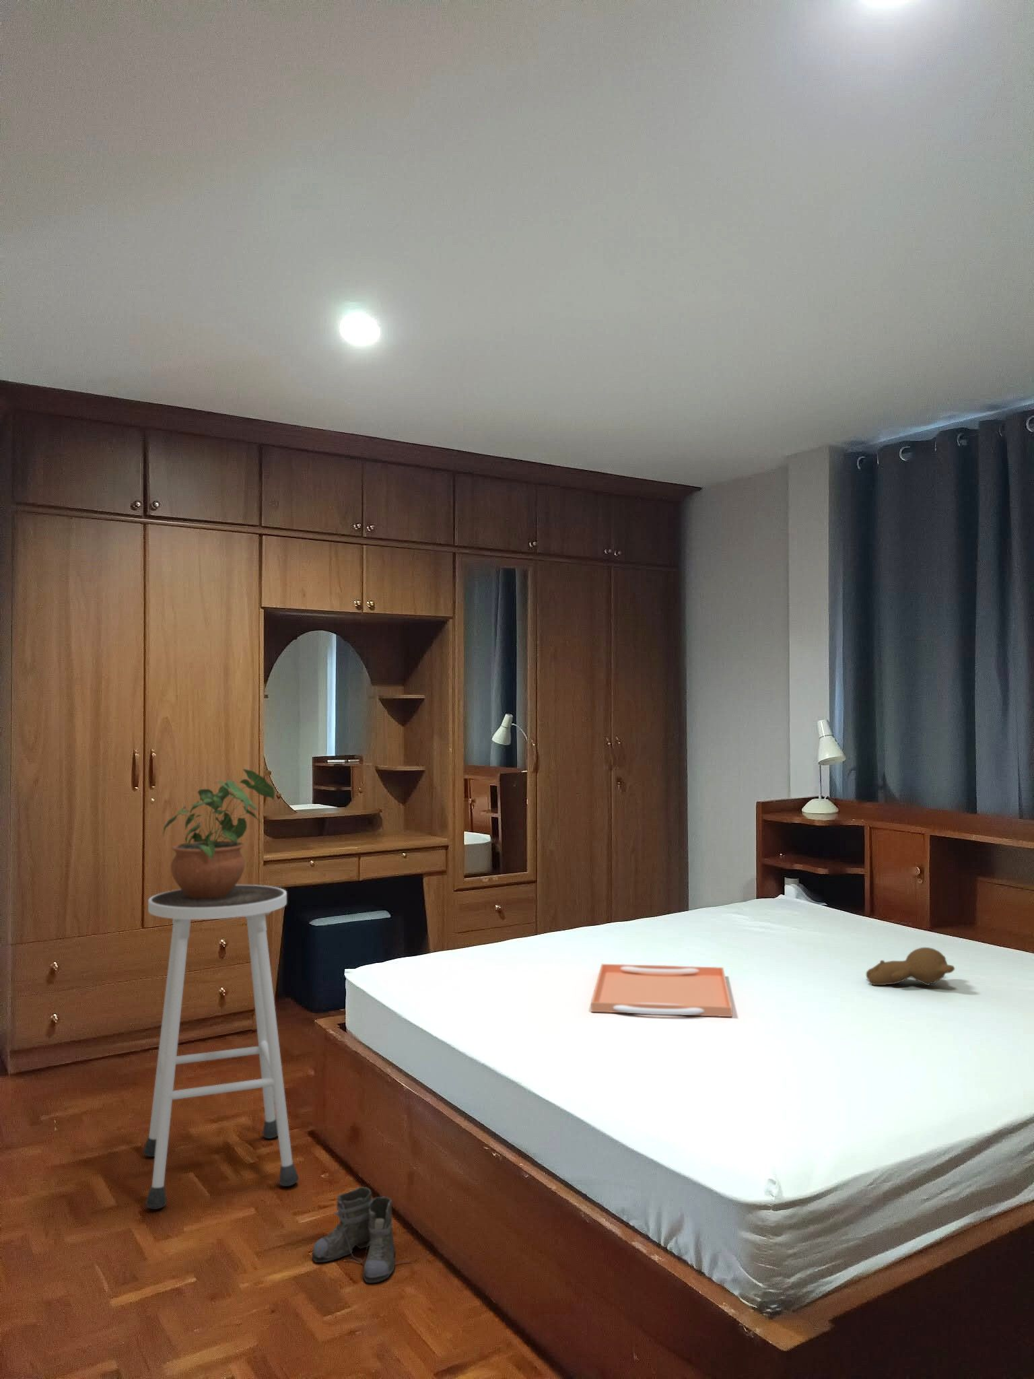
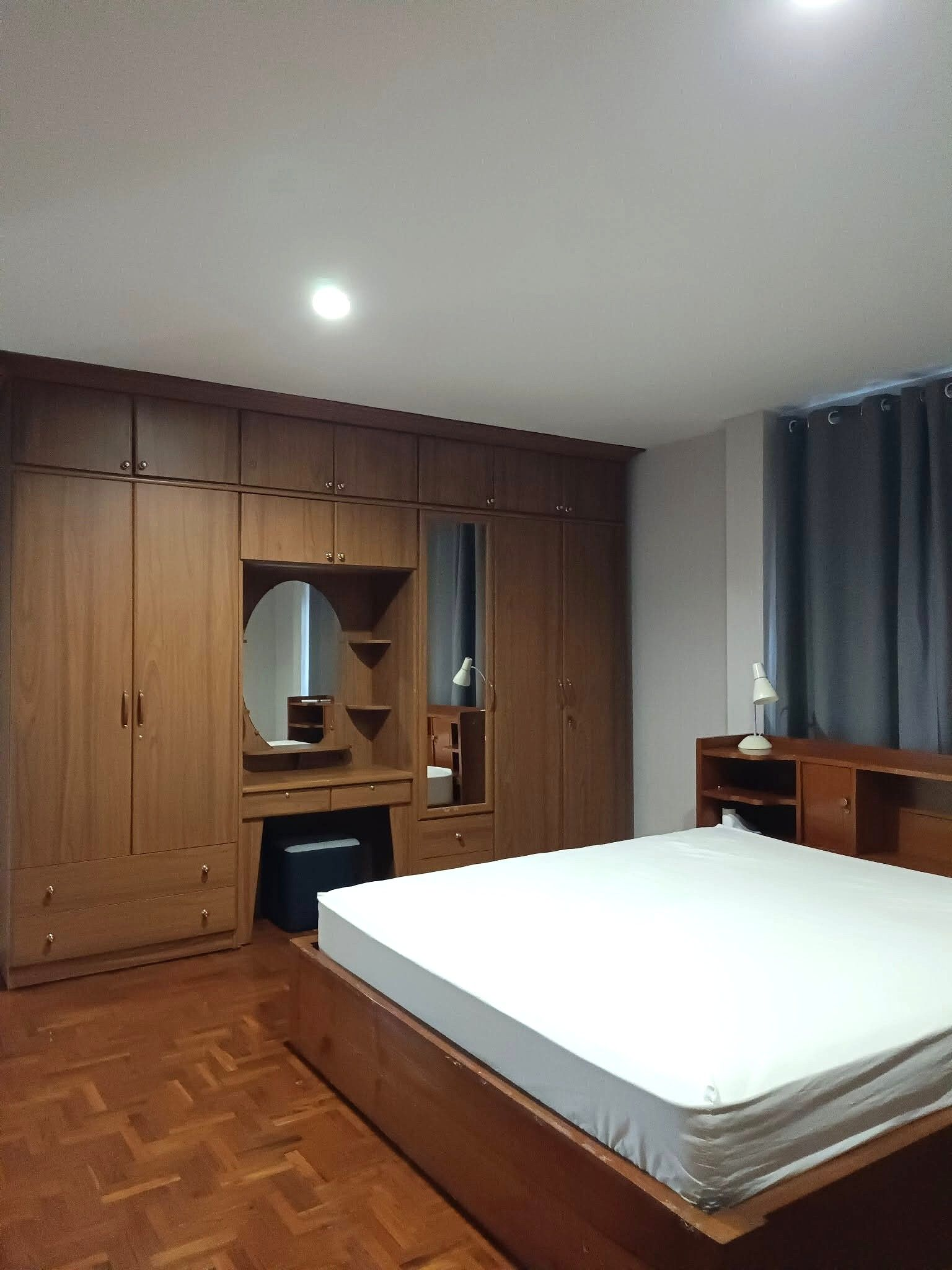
- teddy bear [866,947,956,986]
- serving tray [591,963,733,1017]
- boots [312,1187,412,1285]
- potted plant [162,769,275,899]
- stool [142,884,300,1210]
